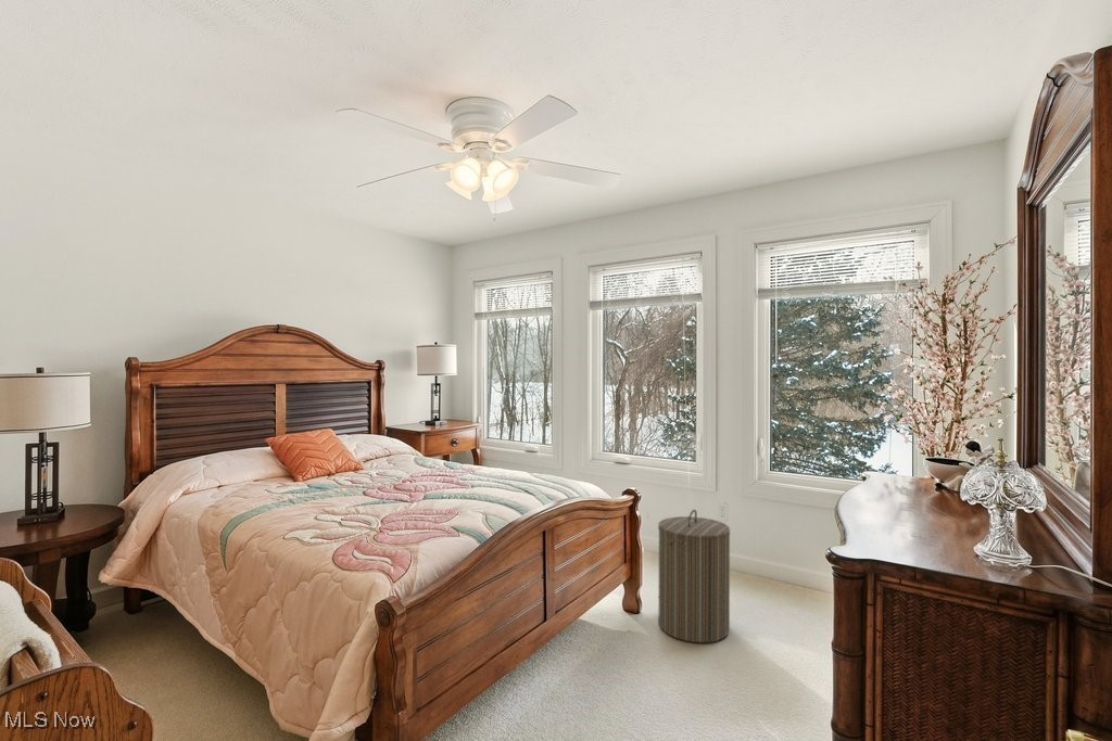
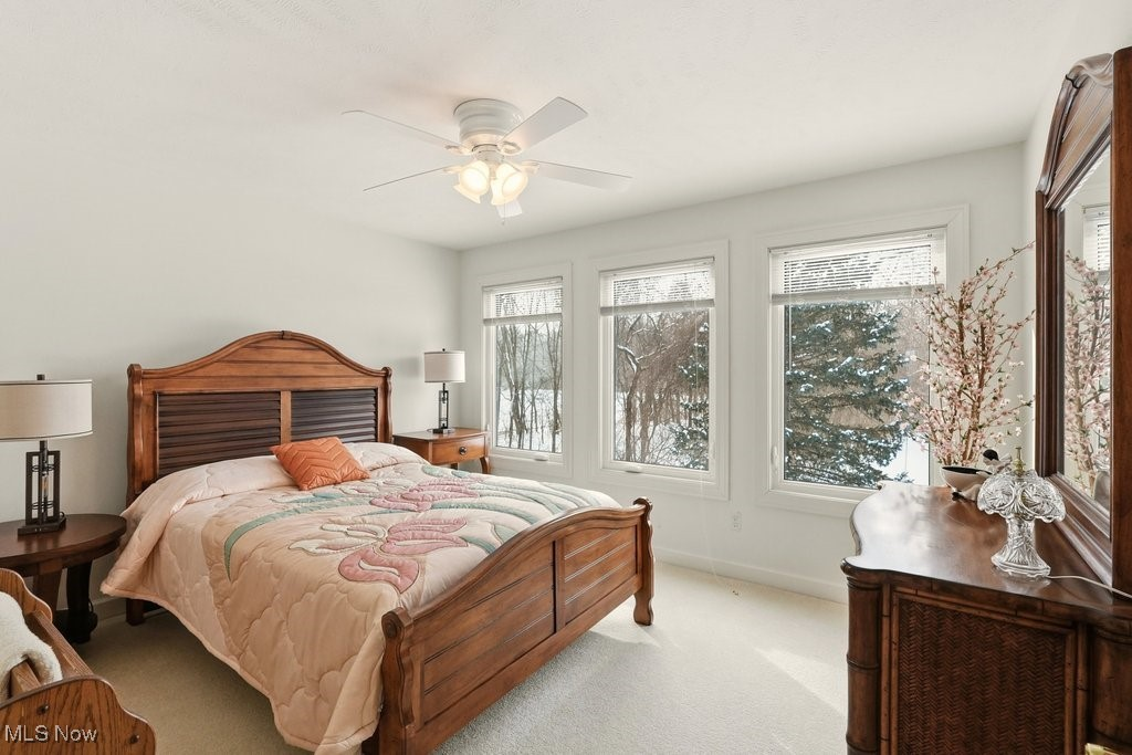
- laundry hamper [657,509,731,643]
